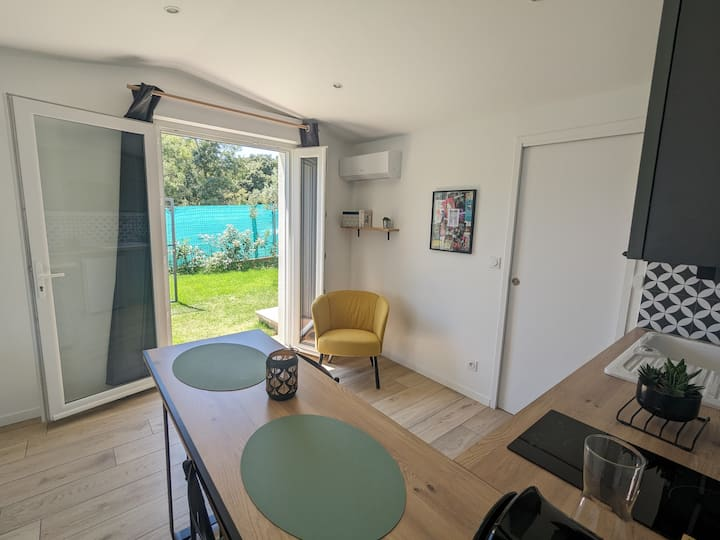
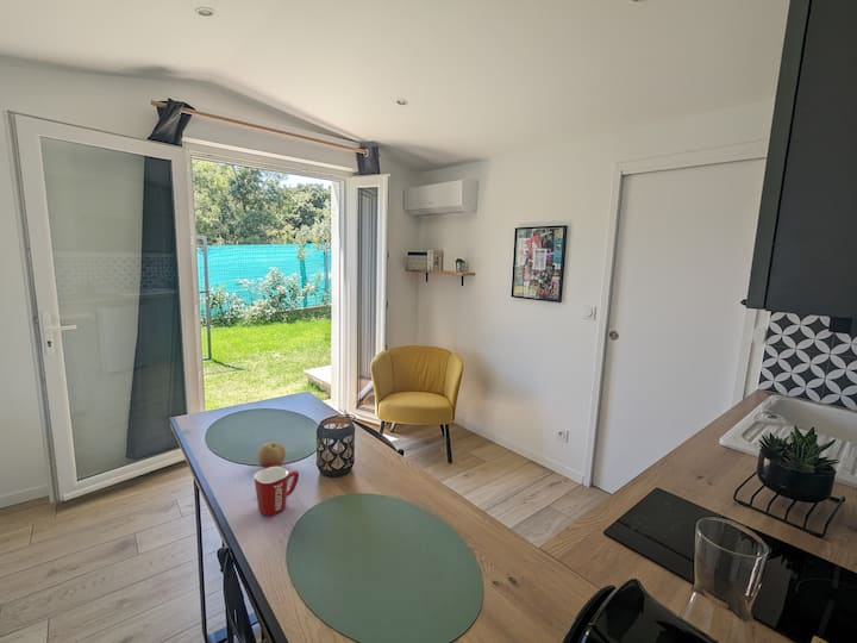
+ fruit [257,441,286,469]
+ mug [254,466,300,517]
